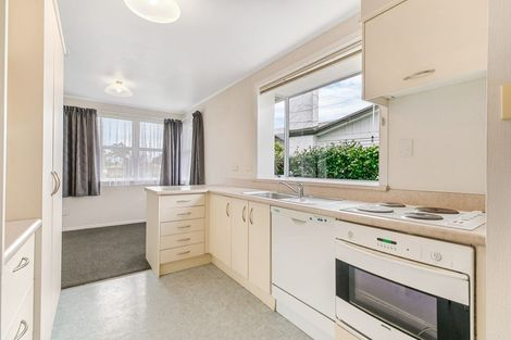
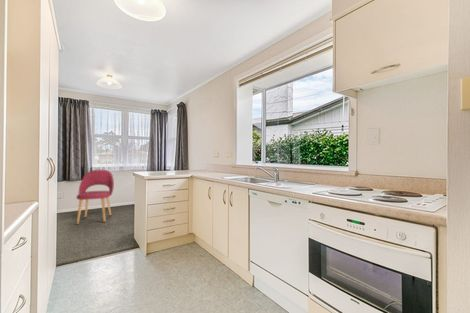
+ dining chair [75,169,115,226]
